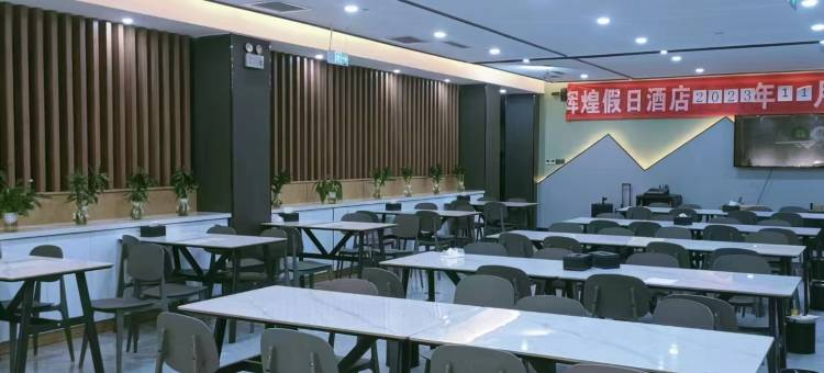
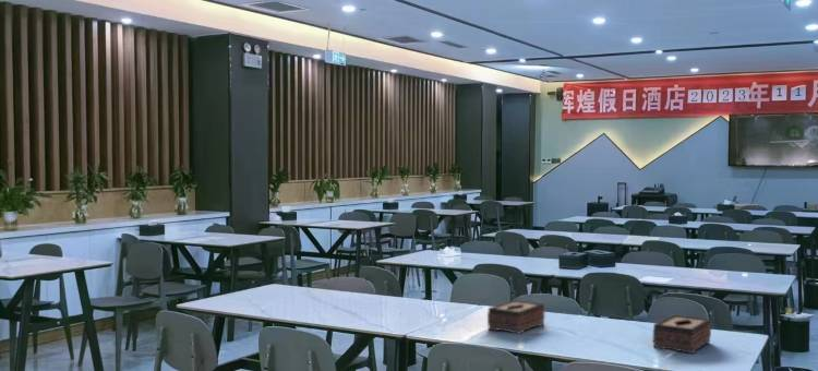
+ tissue box [652,313,712,355]
+ tissue box [486,299,545,335]
